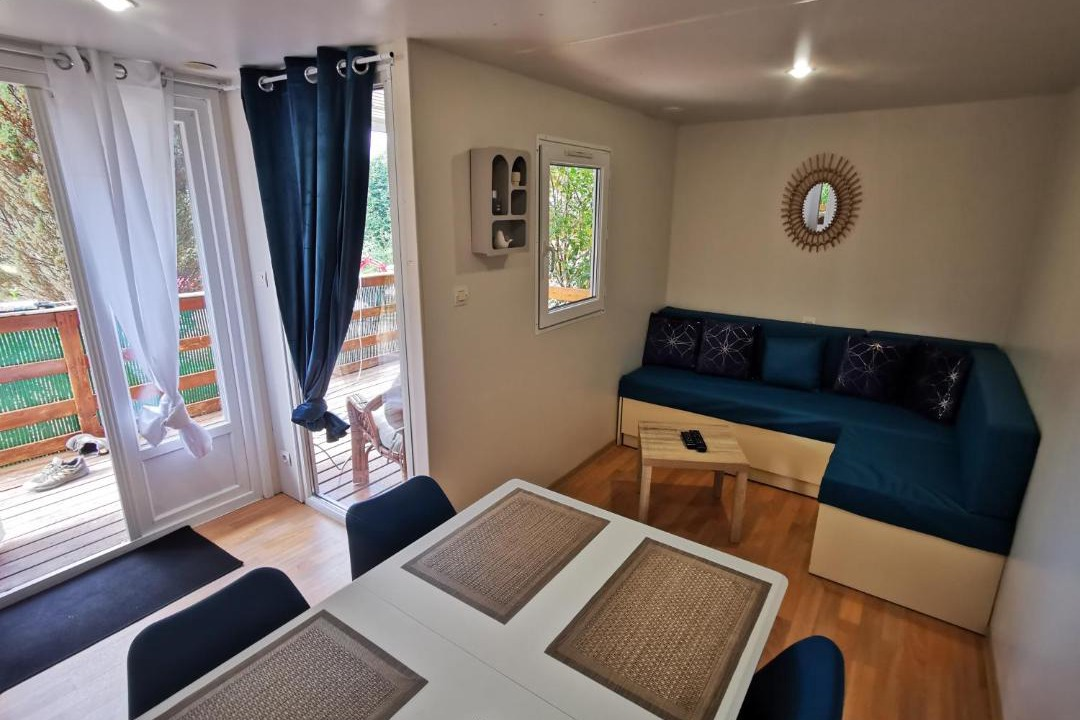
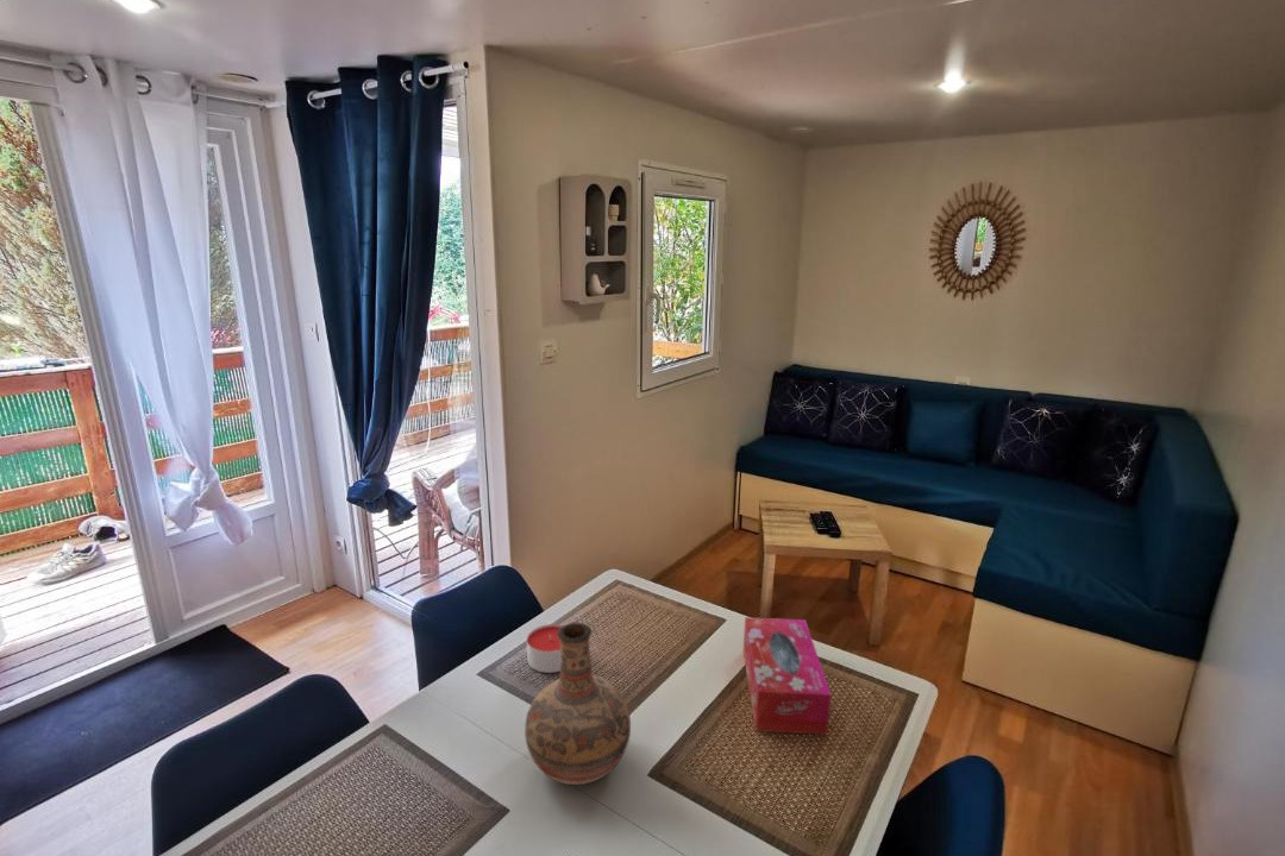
+ vase [524,622,632,786]
+ candle [526,623,564,674]
+ tissue box [742,616,833,736]
